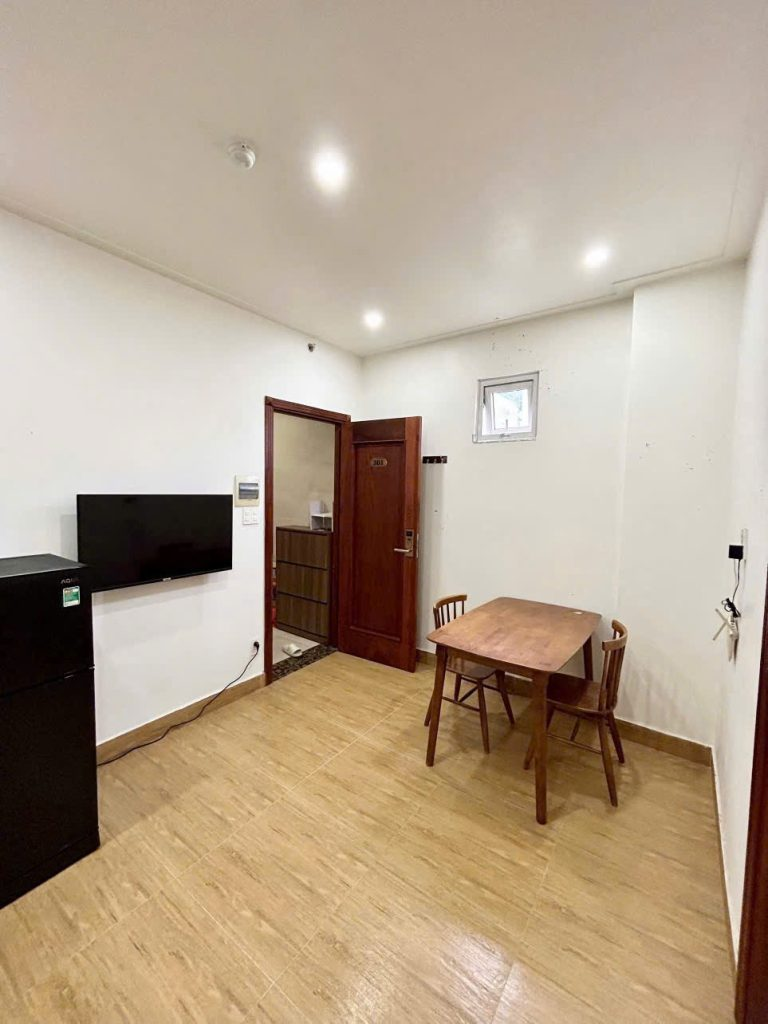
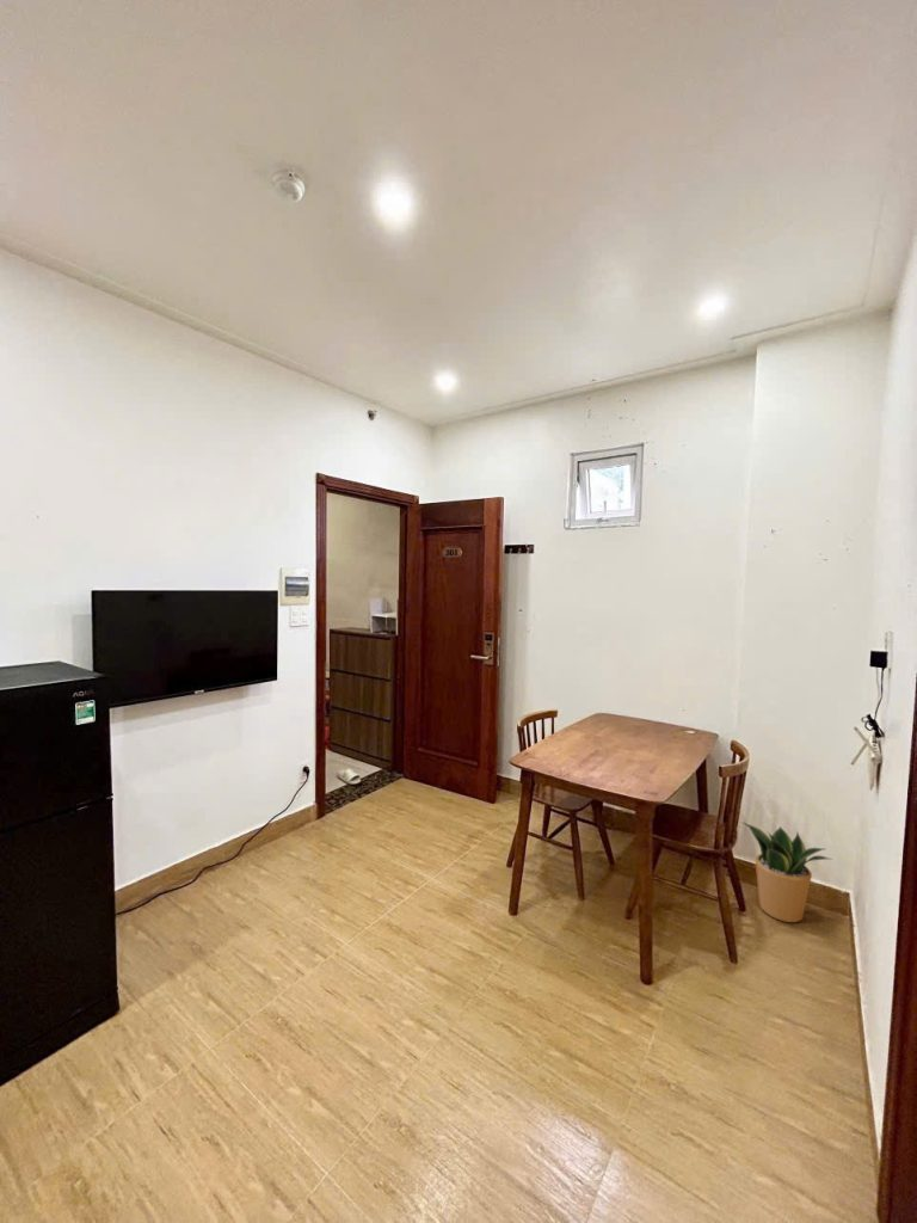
+ potted plant [740,821,835,923]
